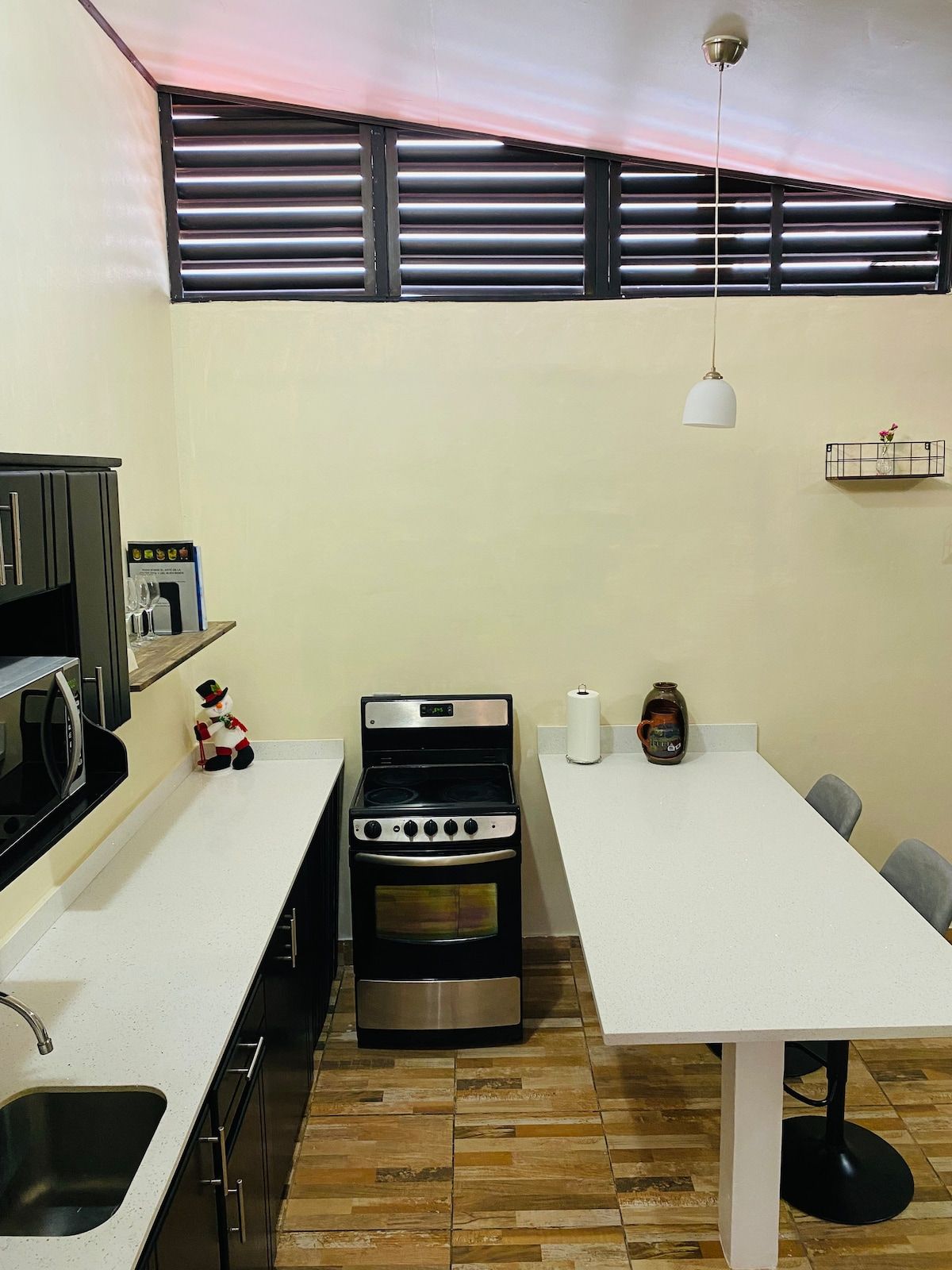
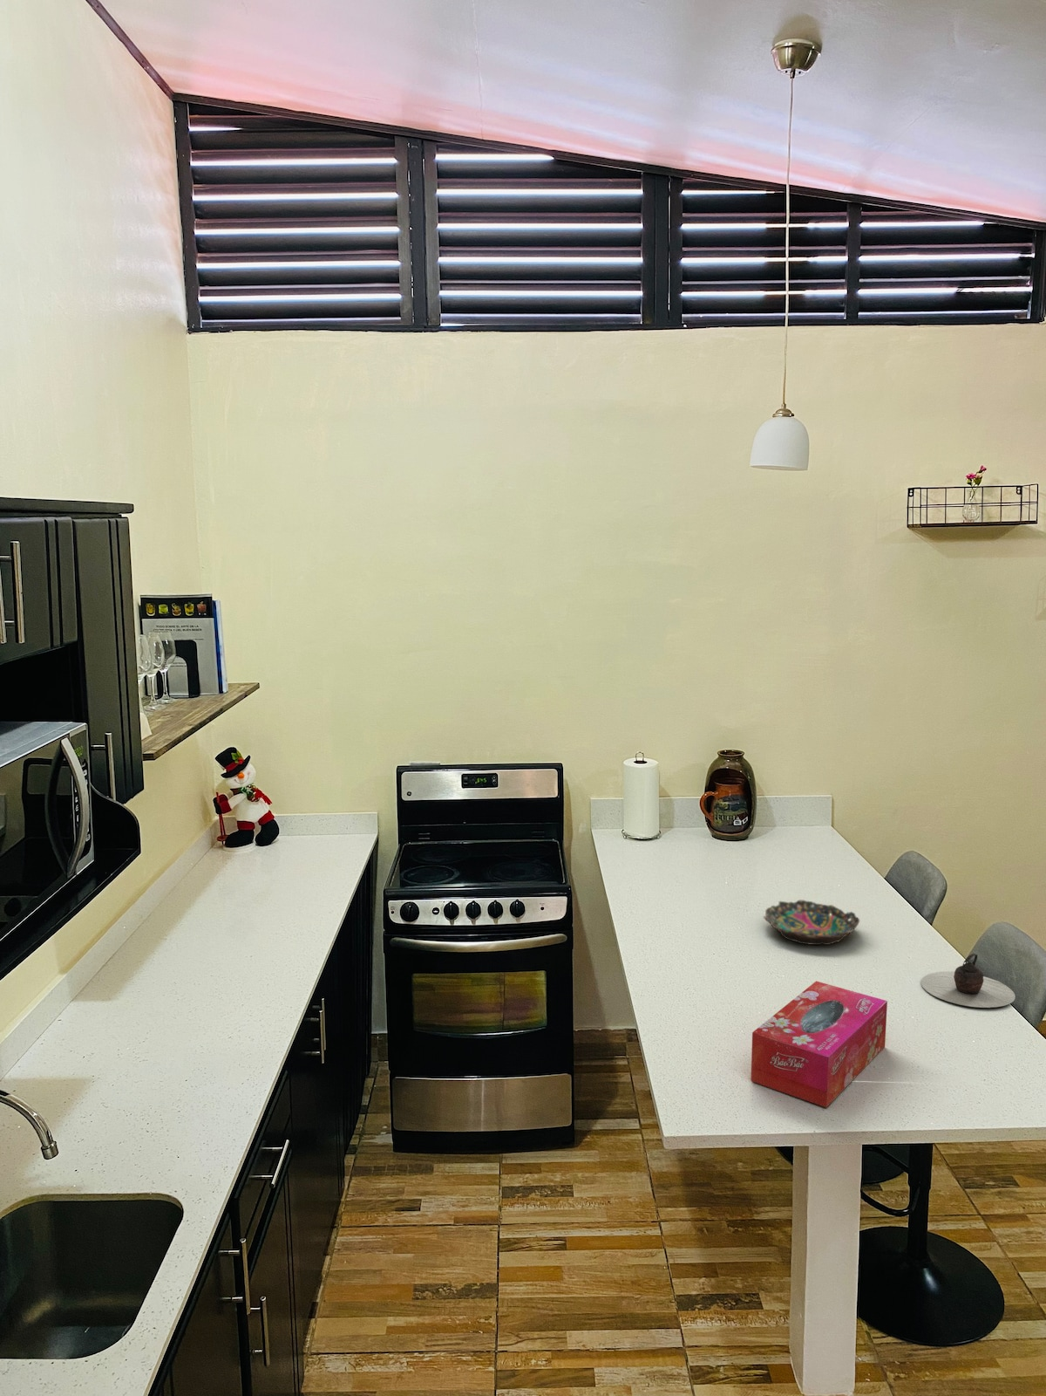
+ tissue box [749,980,888,1108]
+ bowl [763,899,860,945]
+ teapot [920,953,1016,1009]
